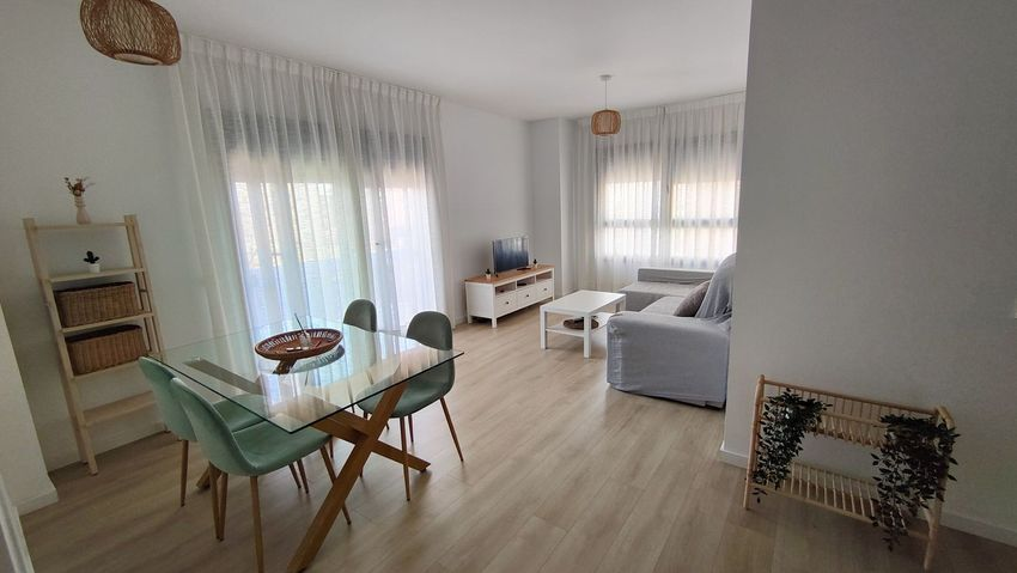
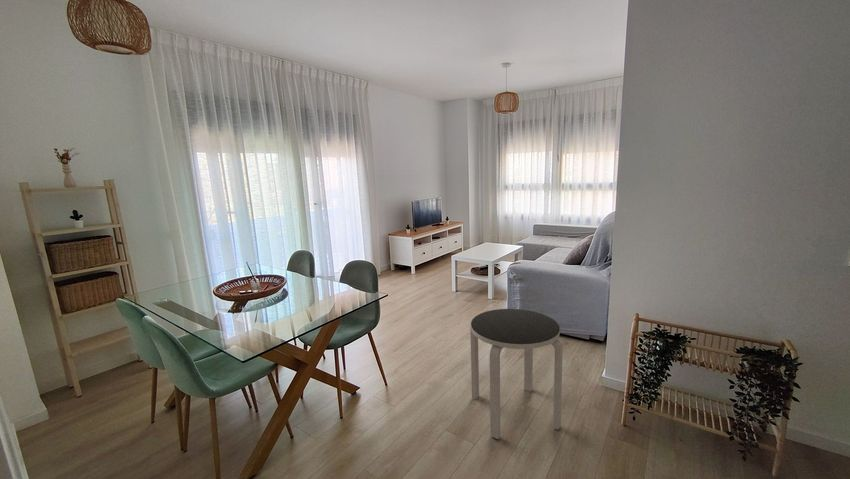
+ side table [469,308,564,440]
